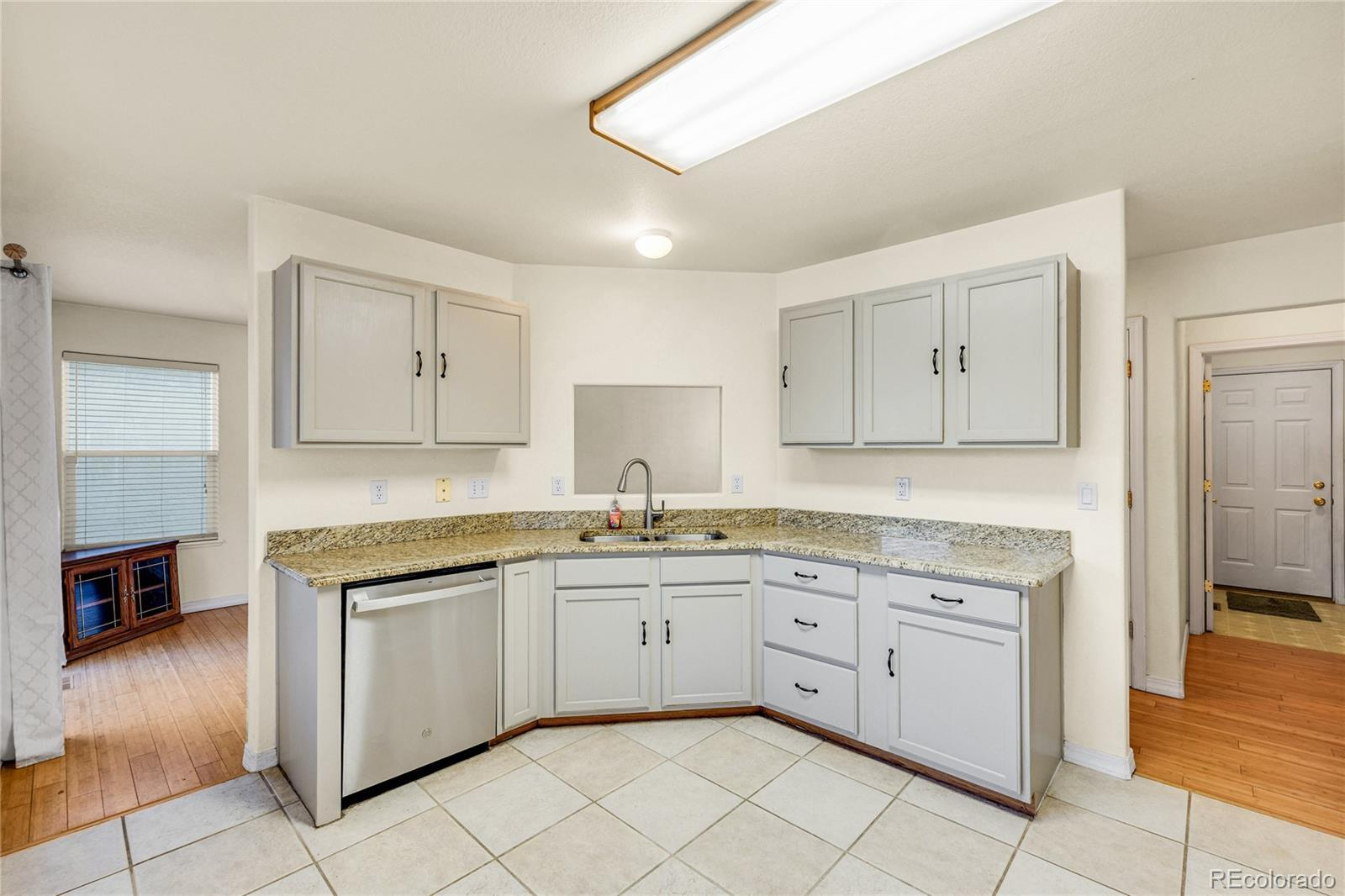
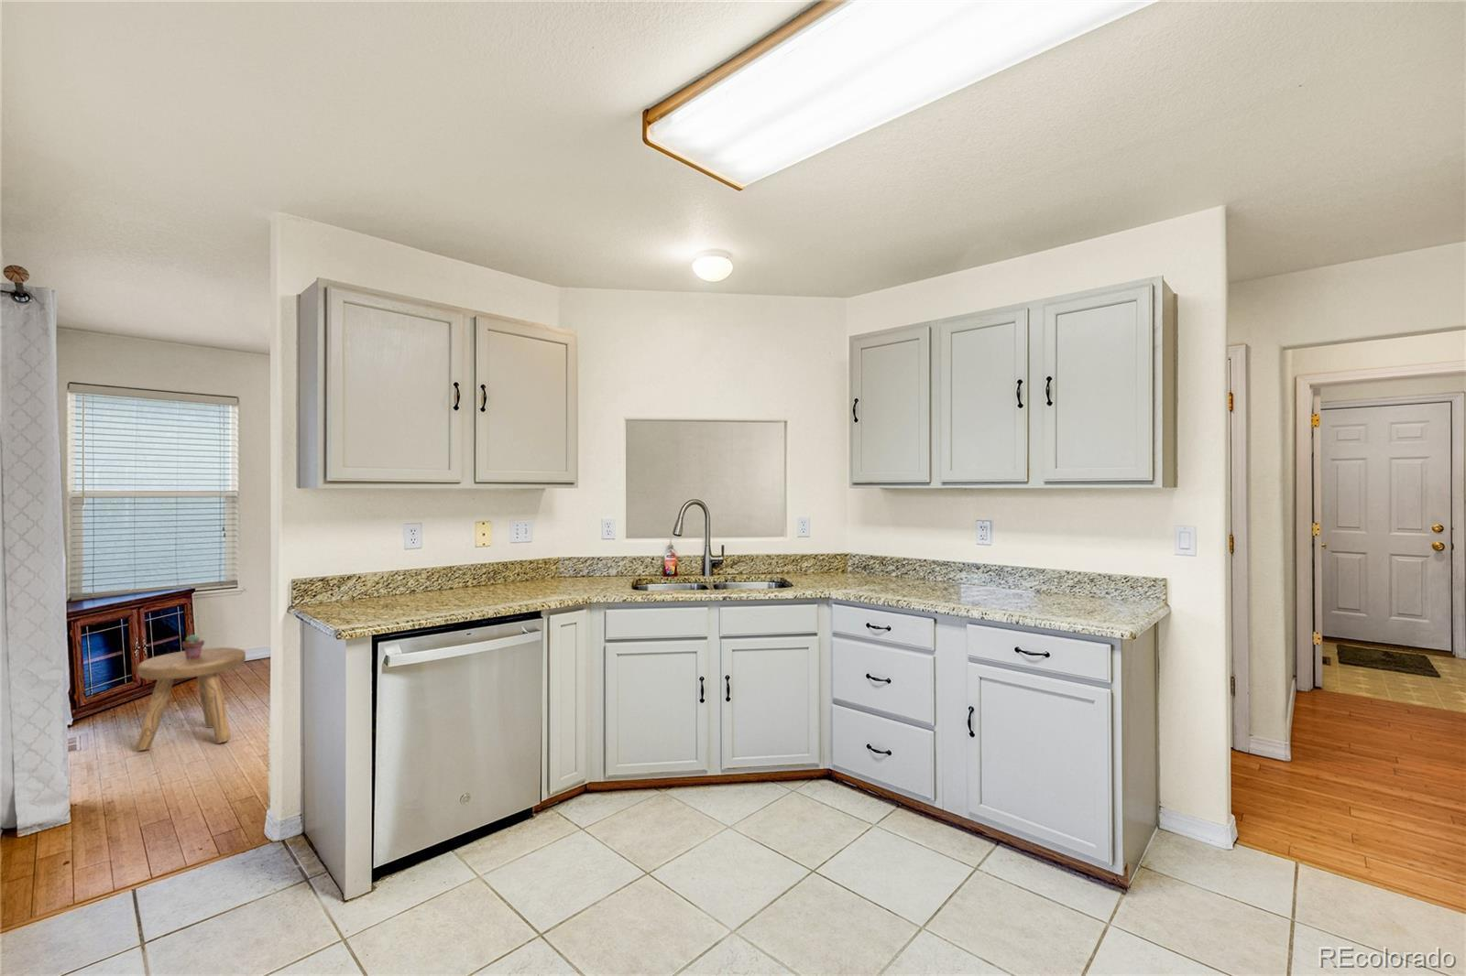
+ stool [135,646,246,751]
+ potted succulent [181,634,205,659]
